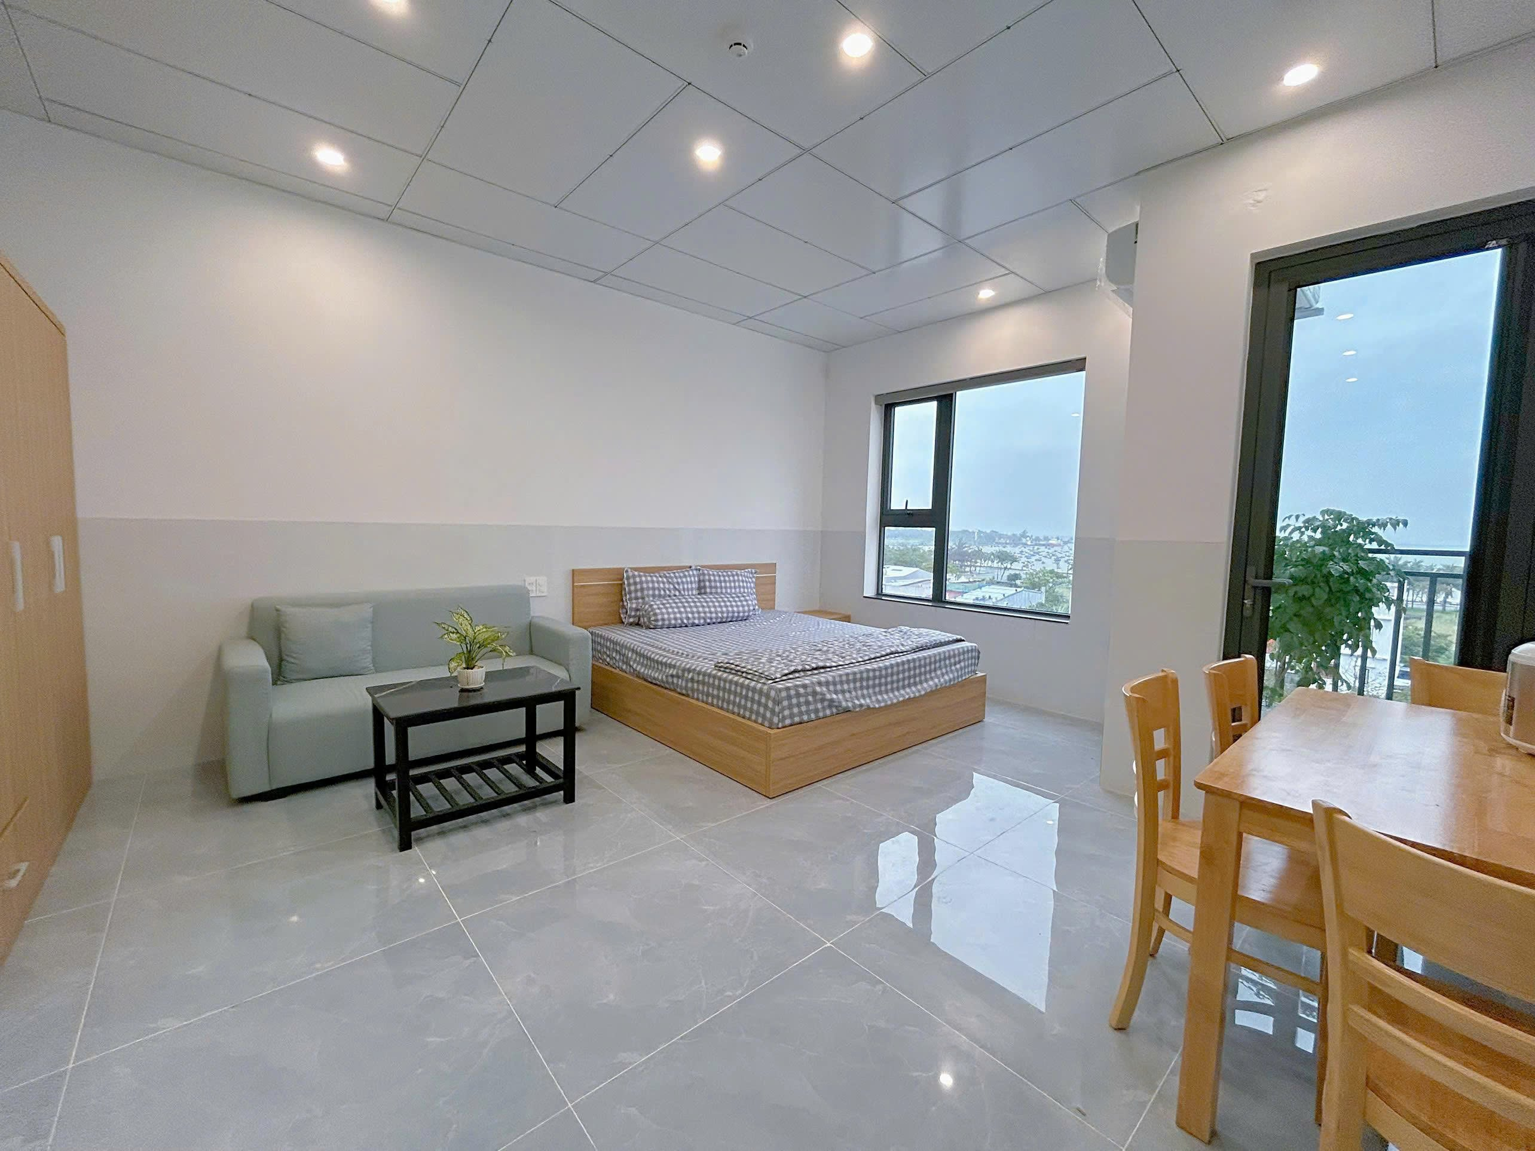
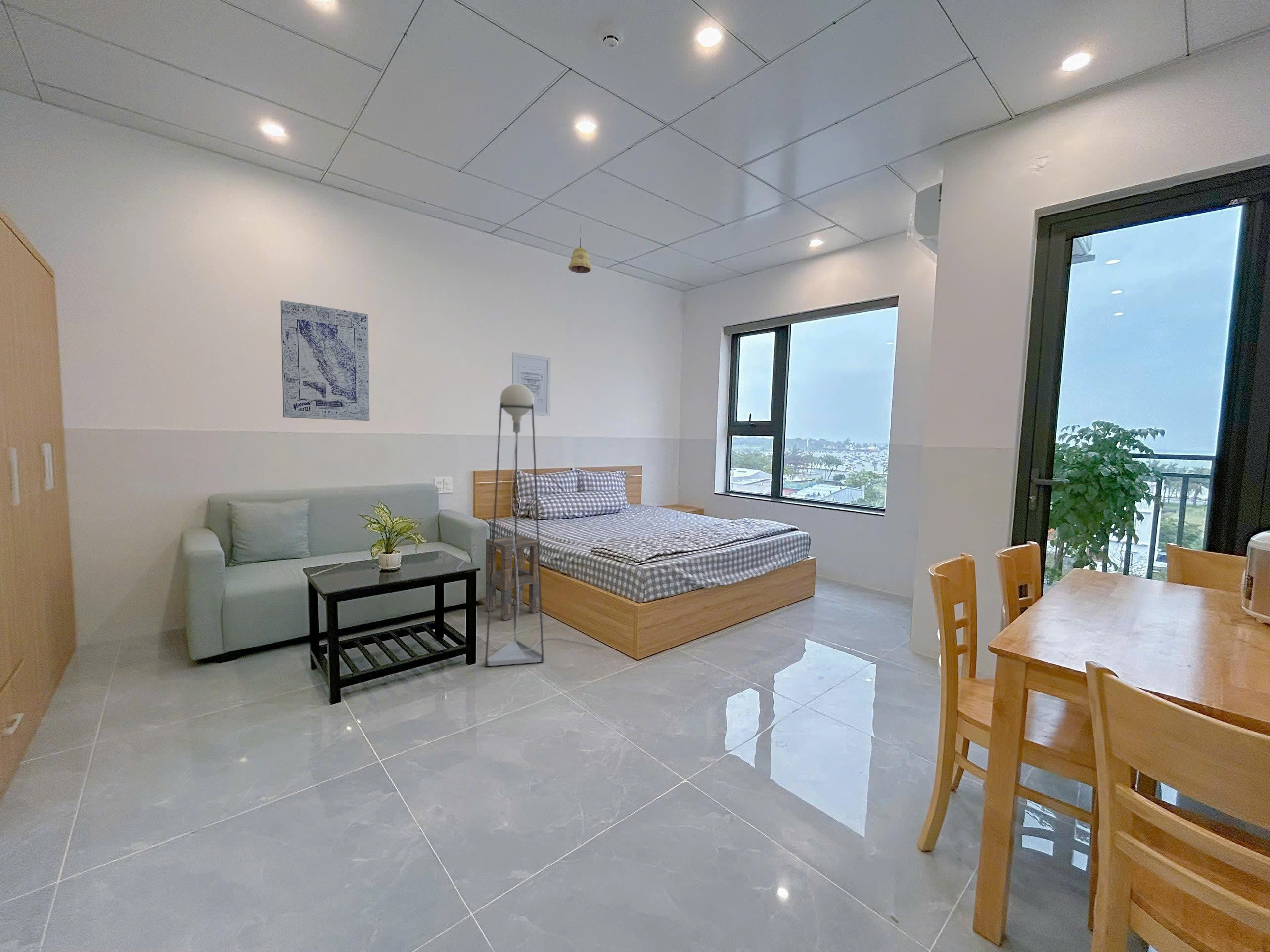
+ wall art [280,300,370,421]
+ floor lamp [485,384,604,667]
+ wall art [512,352,551,417]
+ pendant light [568,225,592,274]
+ side table [485,535,541,621]
